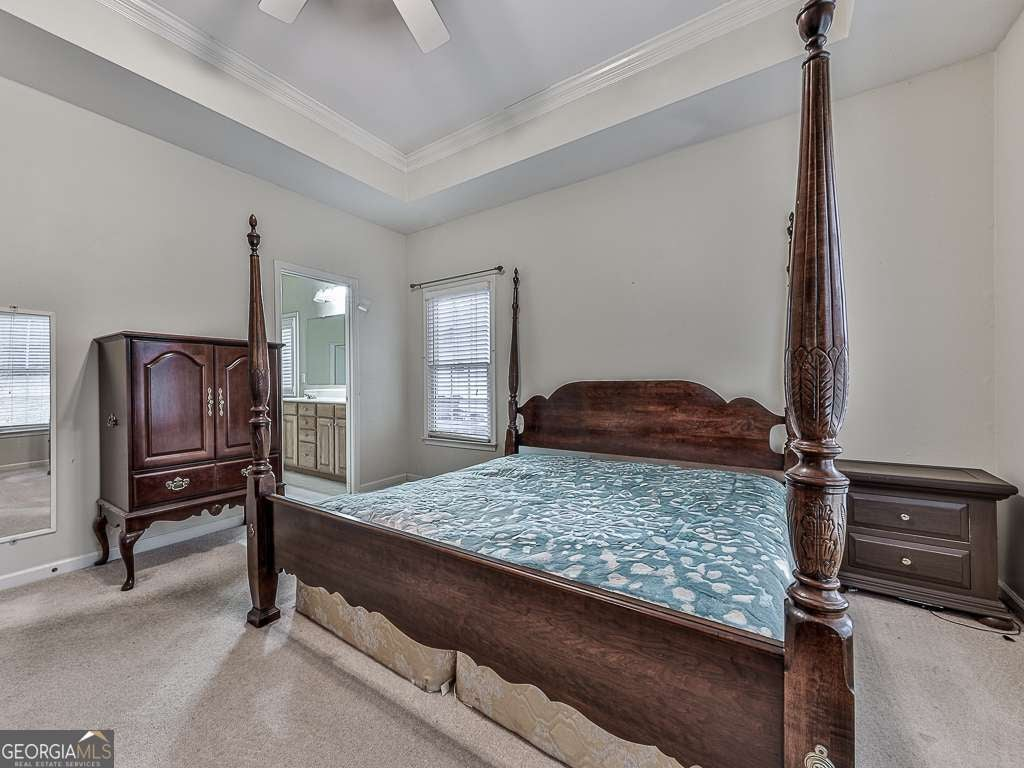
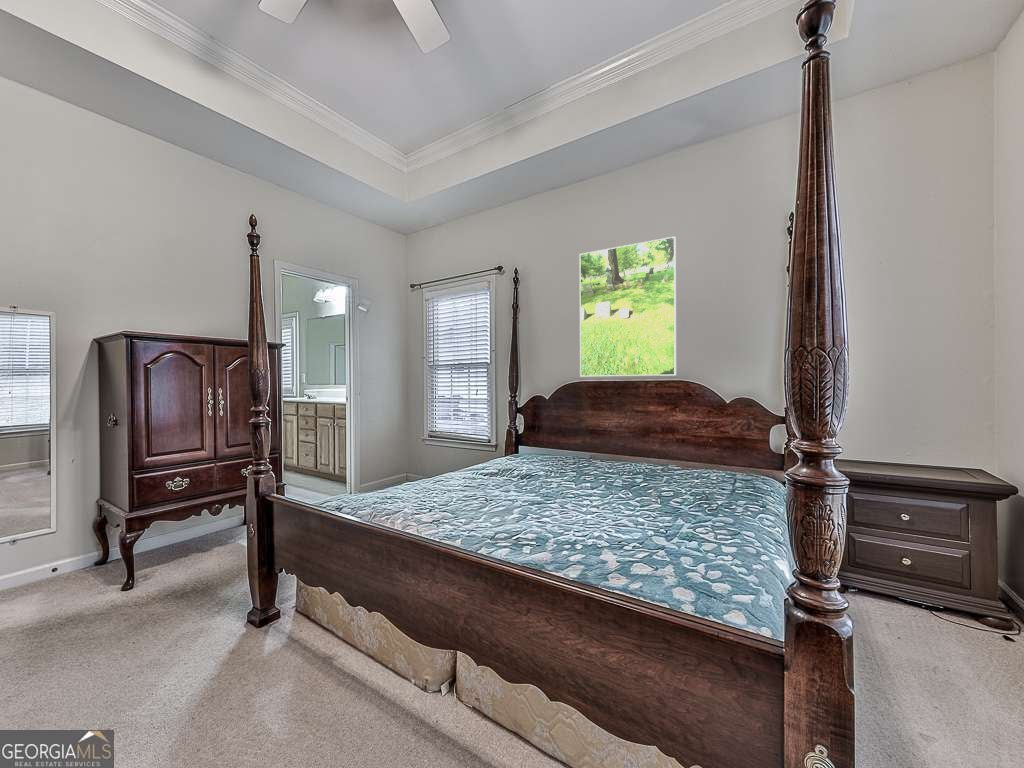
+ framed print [579,235,677,377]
